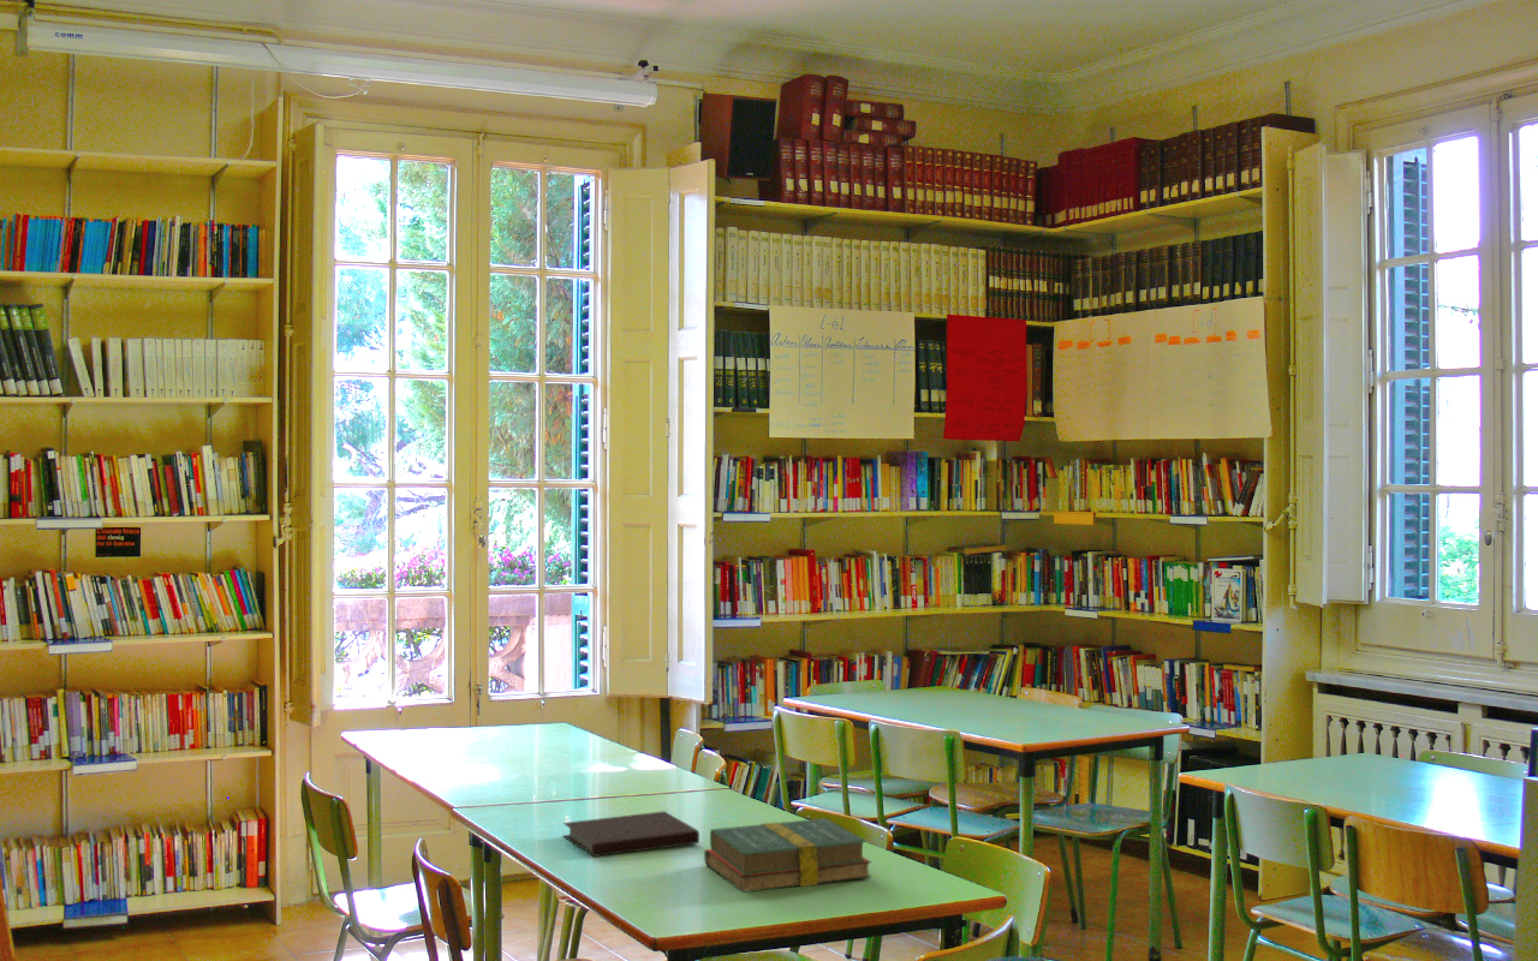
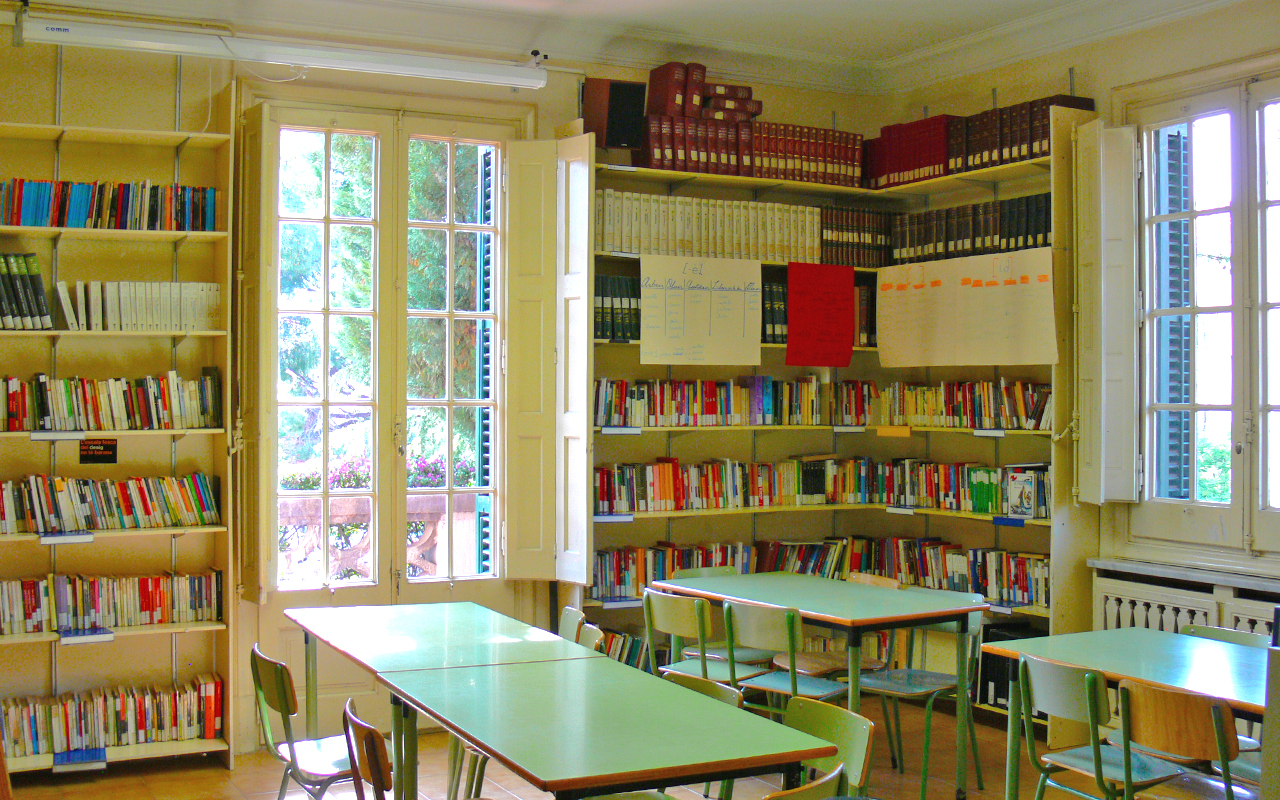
- hardback book [703,817,872,894]
- notebook [562,810,701,858]
